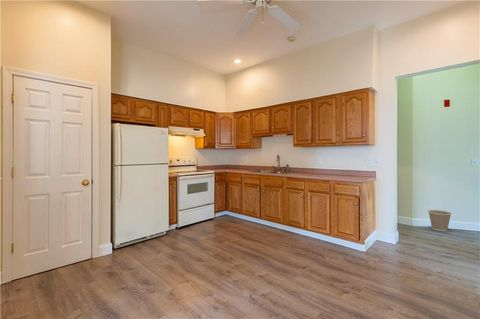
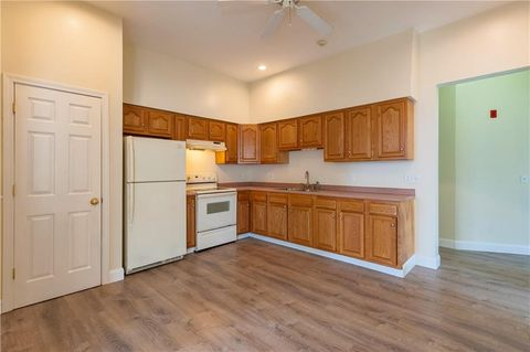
- wastebasket [427,209,452,232]
